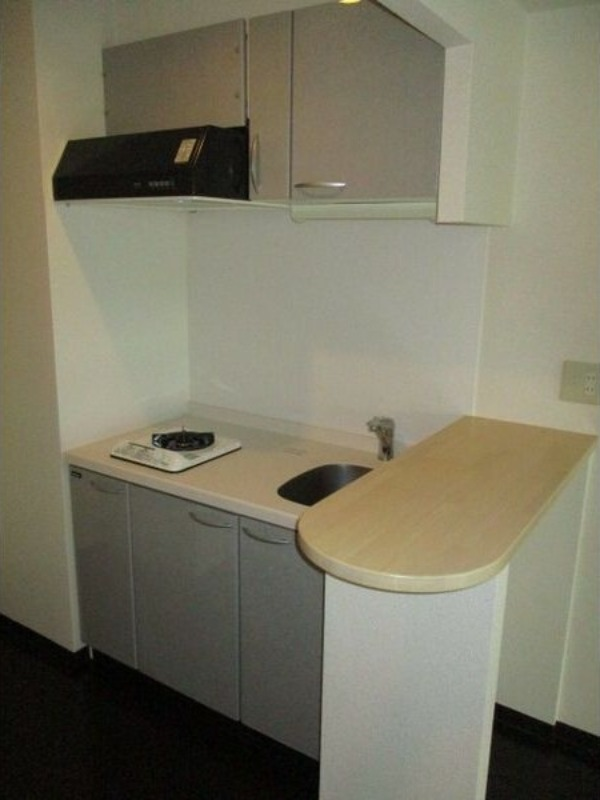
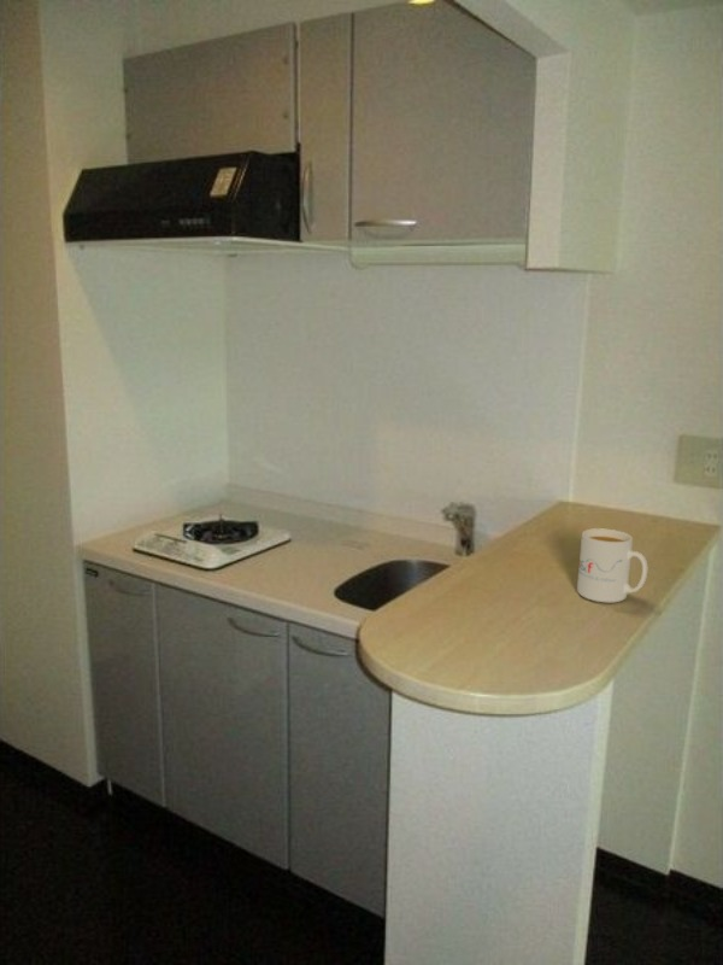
+ mug [576,527,648,603]
